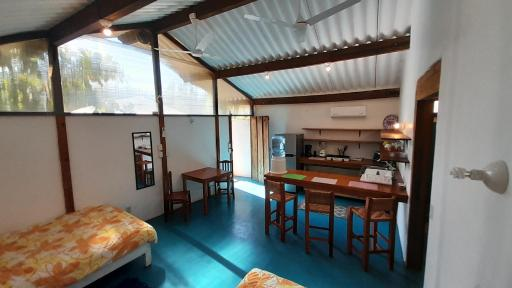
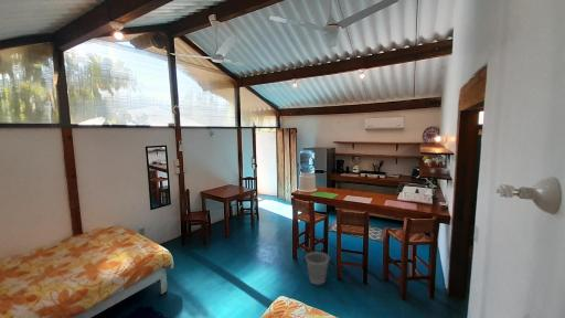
+ wastebasket [305,251,331,285]
